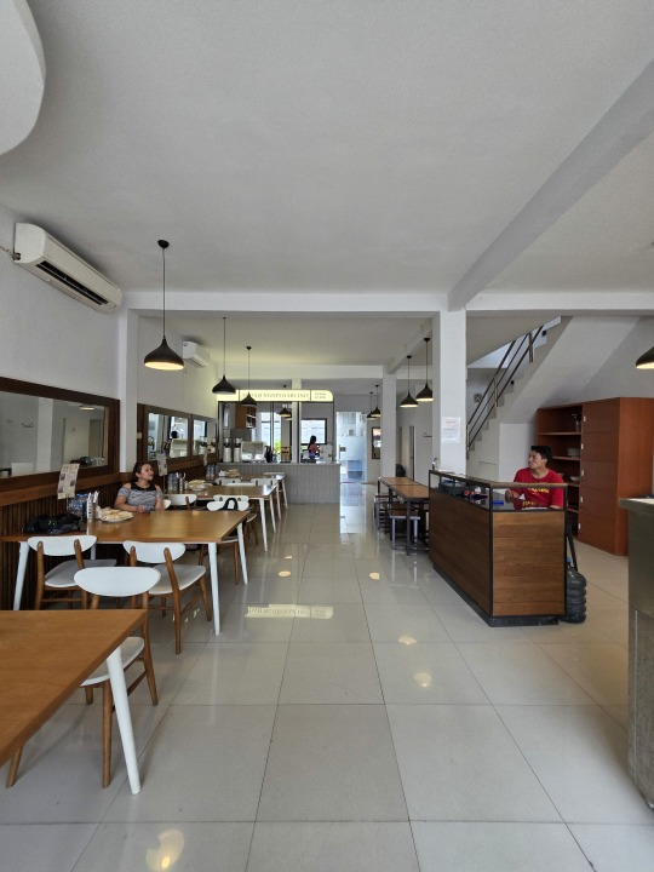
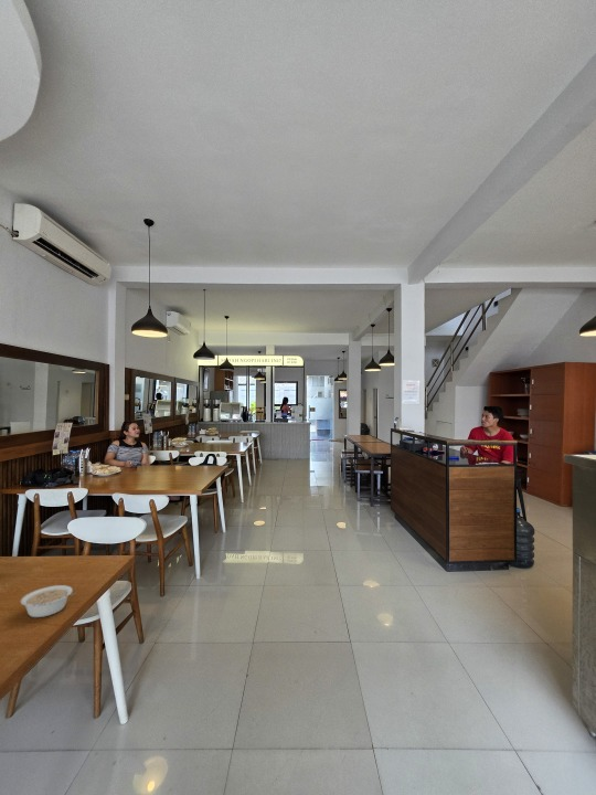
+ legume [20,584,76,618]
